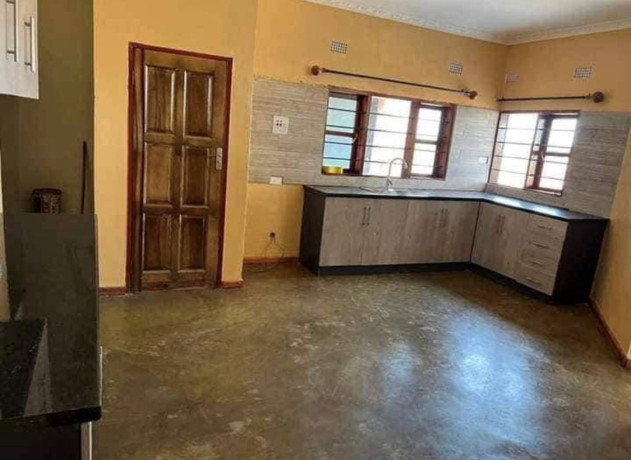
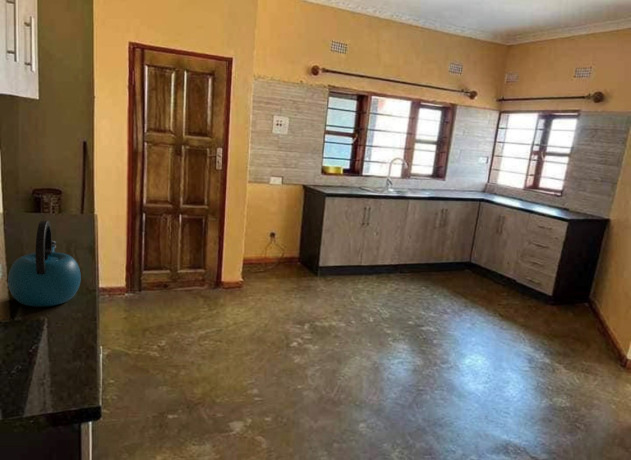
+ kettle [7,220,82,308]
